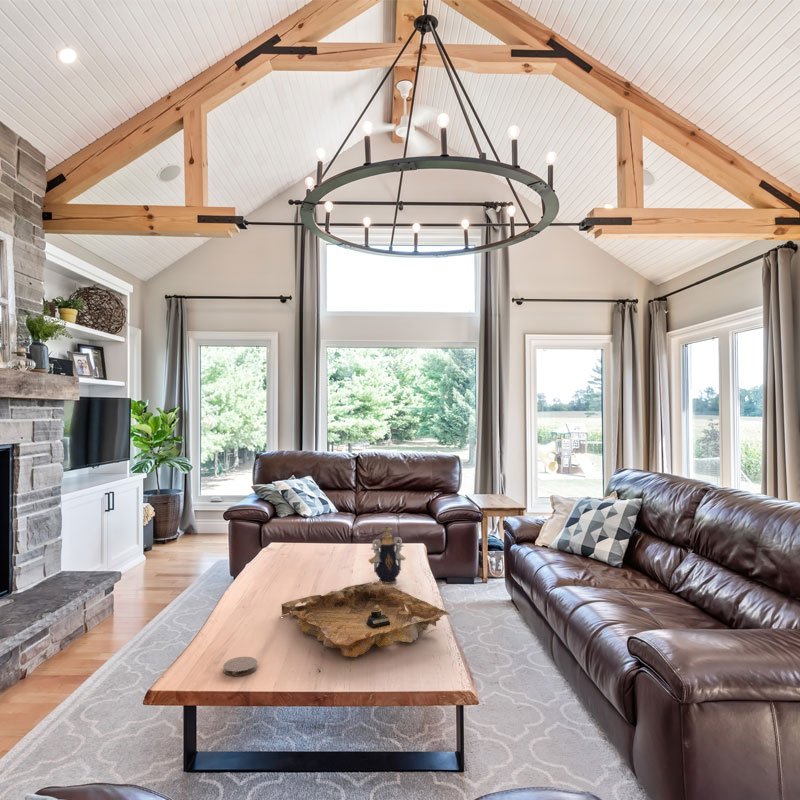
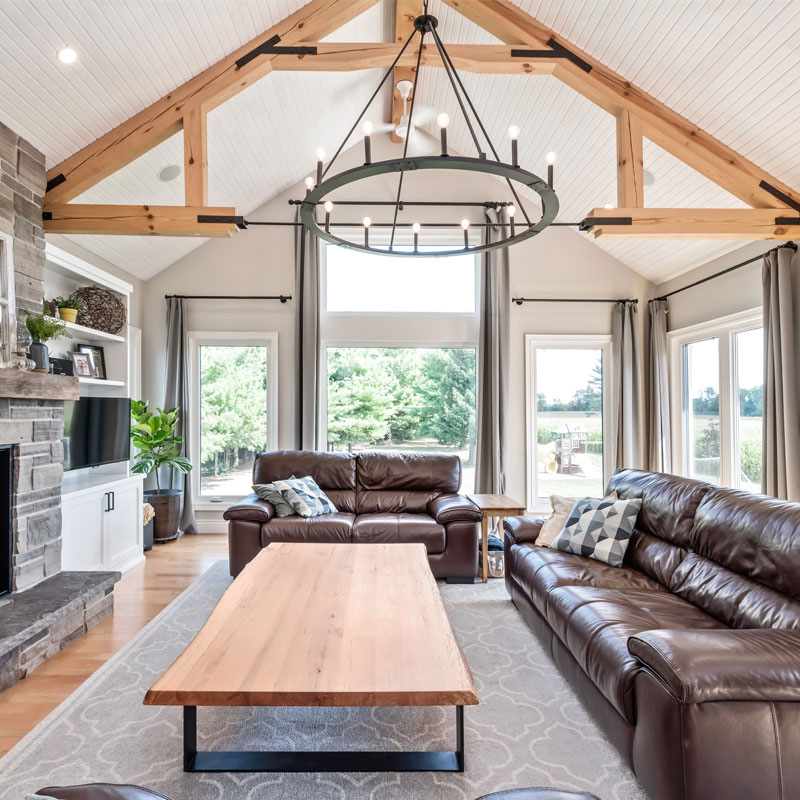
- decorative tray [281,580,451,658]
- decorative vase [367,526,407,584]
- coaster [223,656,258,677]
